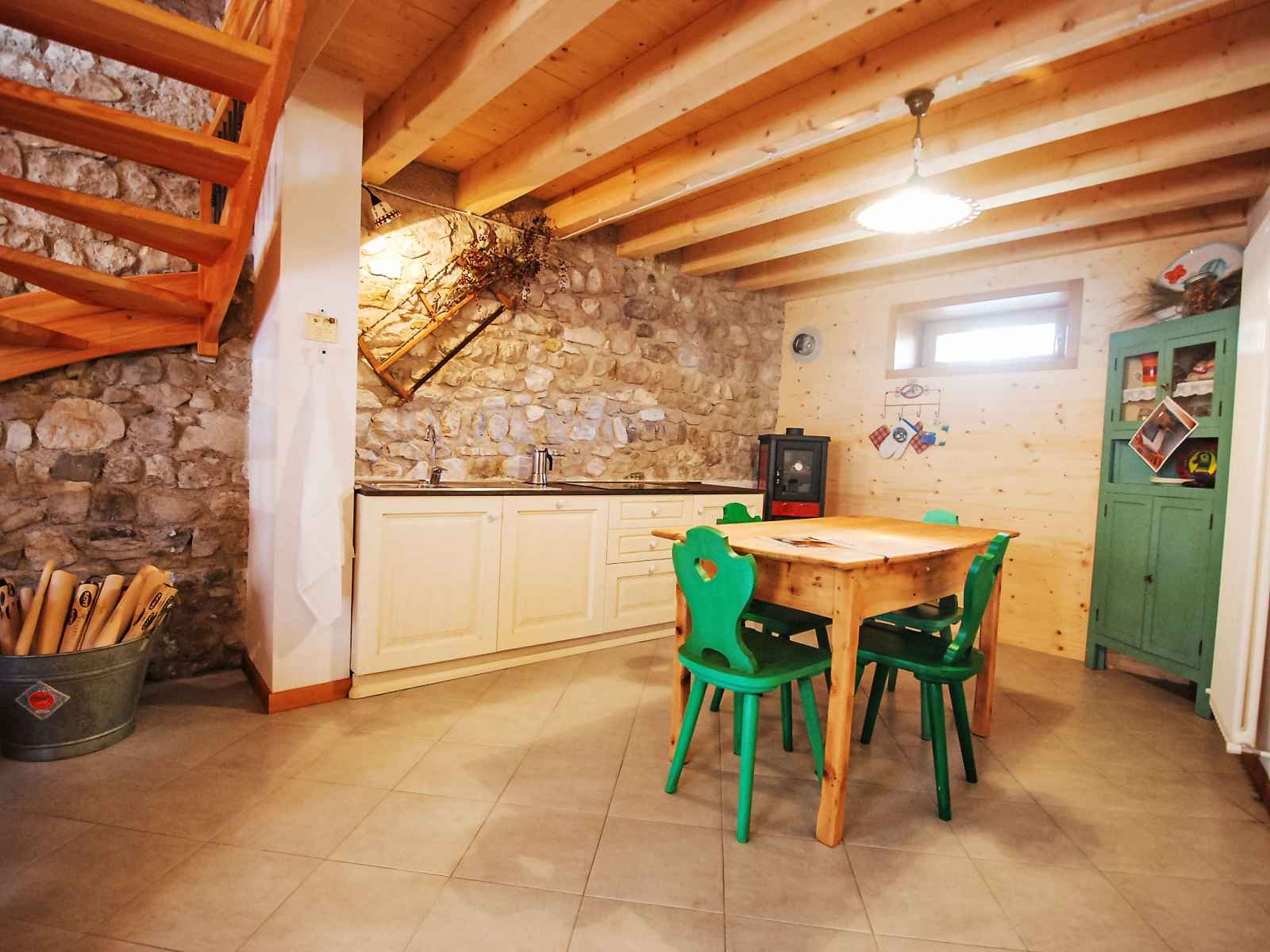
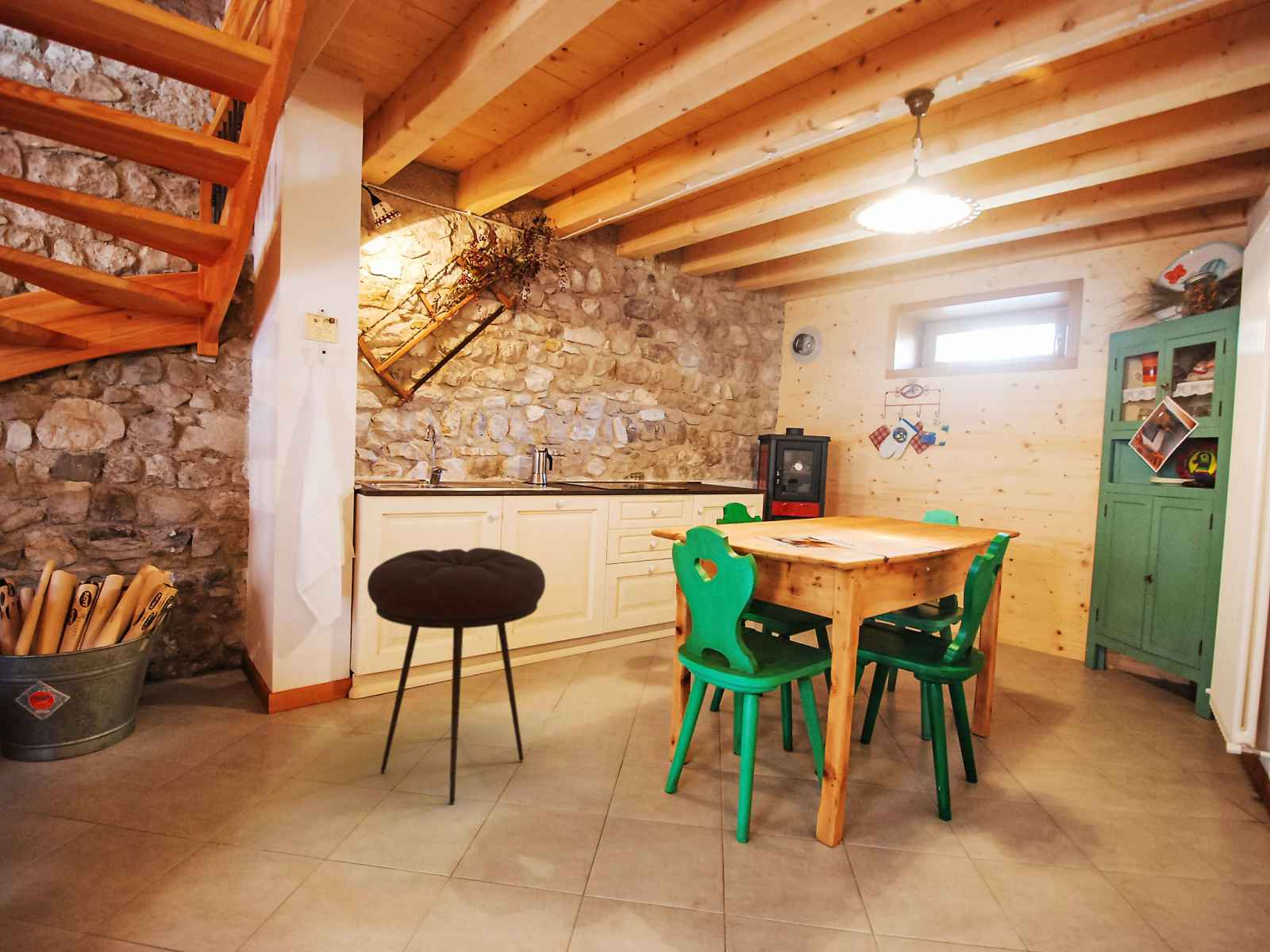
+ stool [367,547,546,805]
